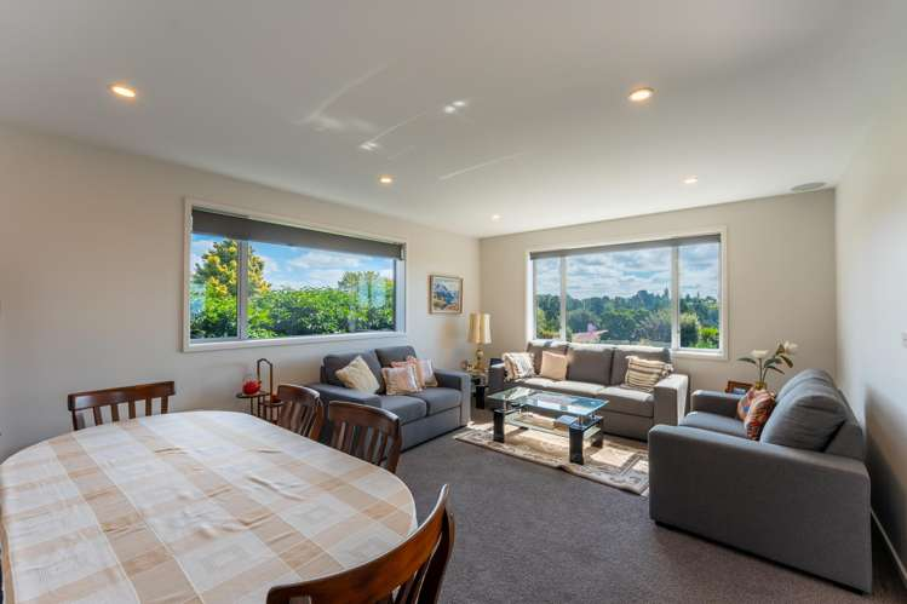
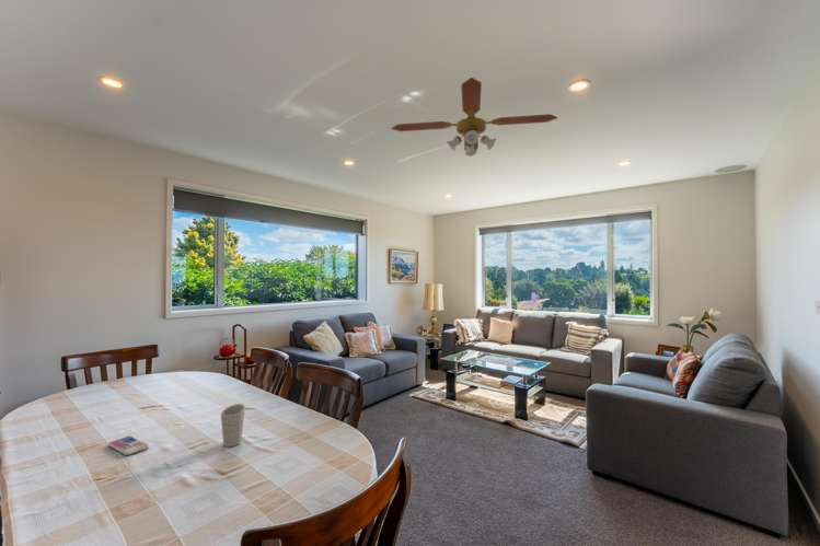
+ ceiling fan [390,77,558,158]
+ smartphone [107,435,150,456]
+ cup [220,403,246,448]
